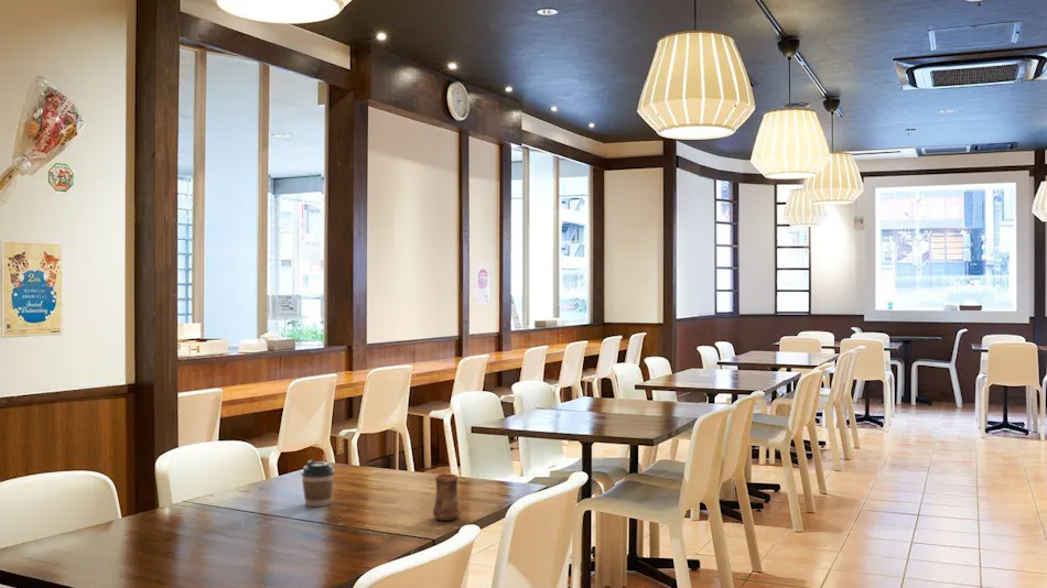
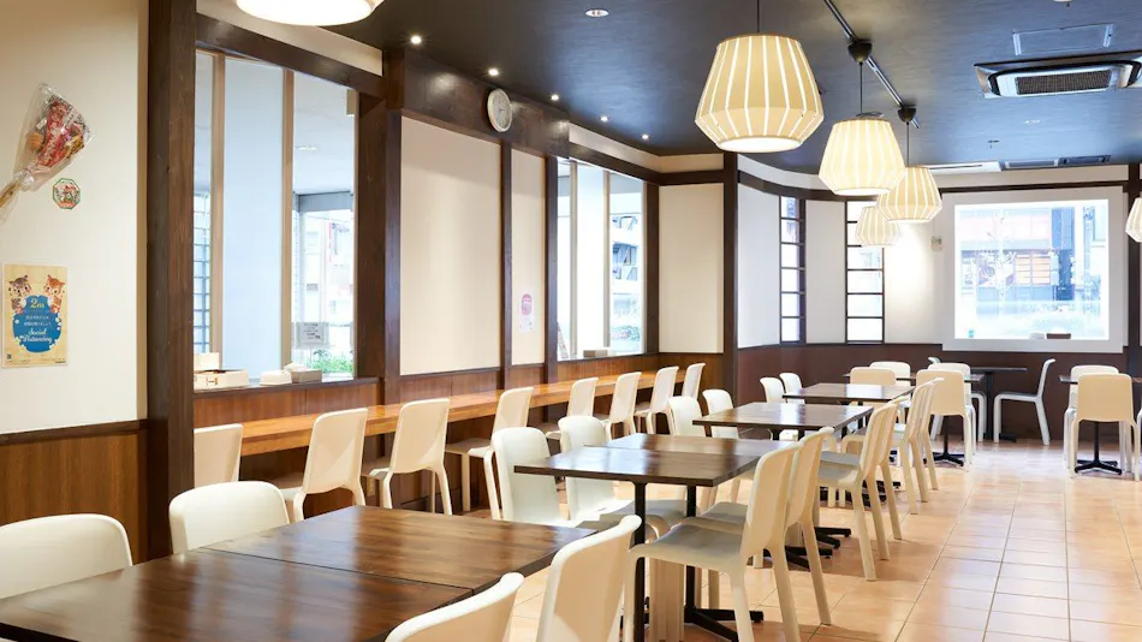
- cup [432,472,462,522]
- coffee cup [300,459,336,508]
